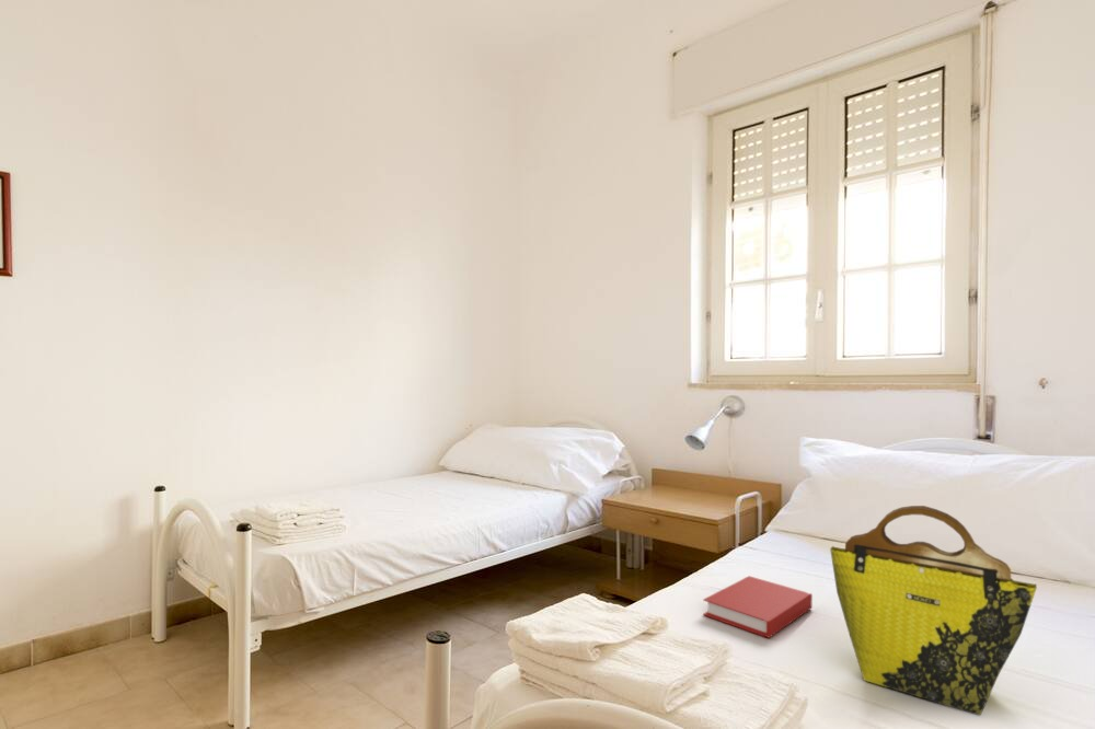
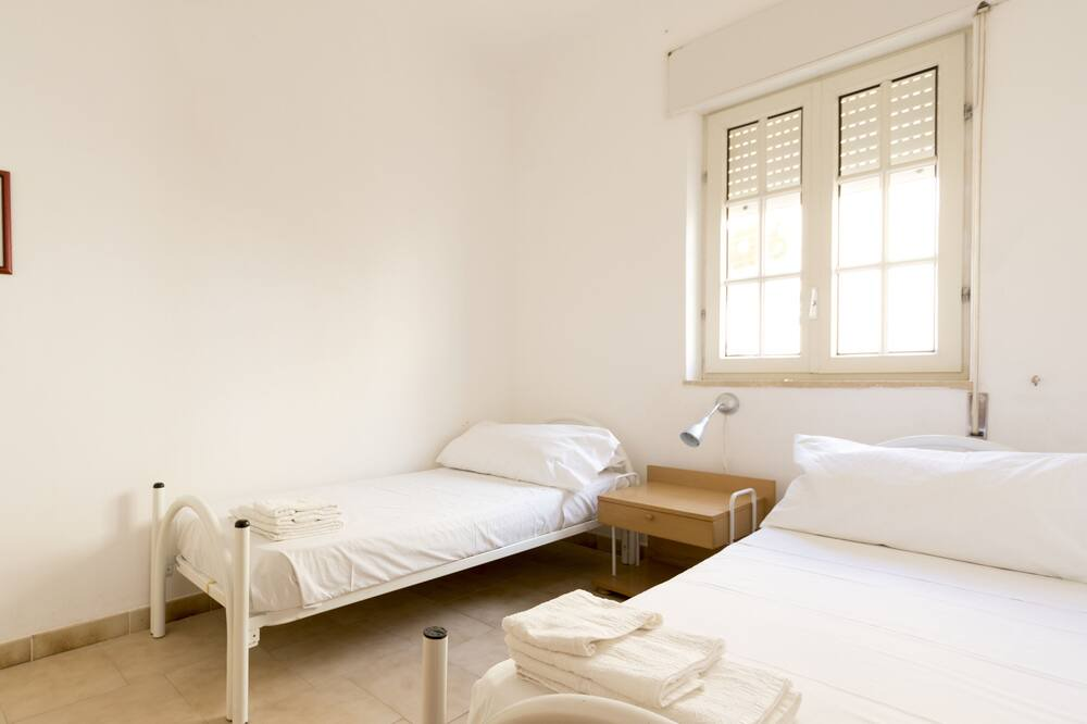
- tote bag [829,505,1038,717]
- book [702,575,814,639]
